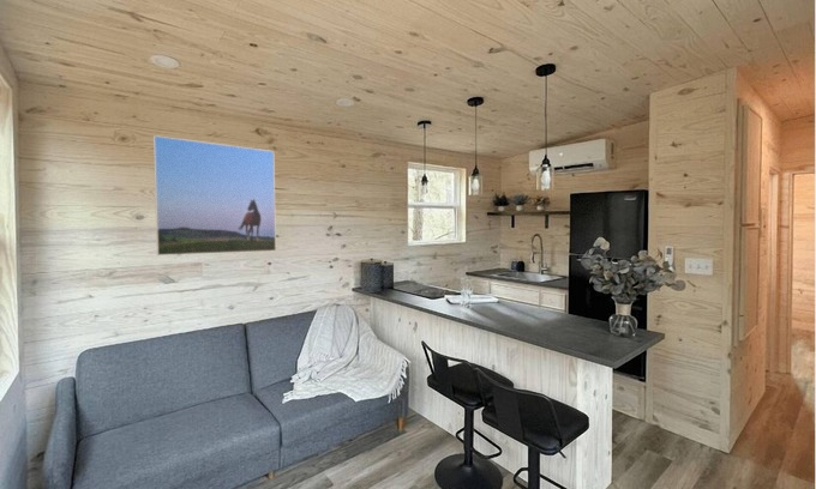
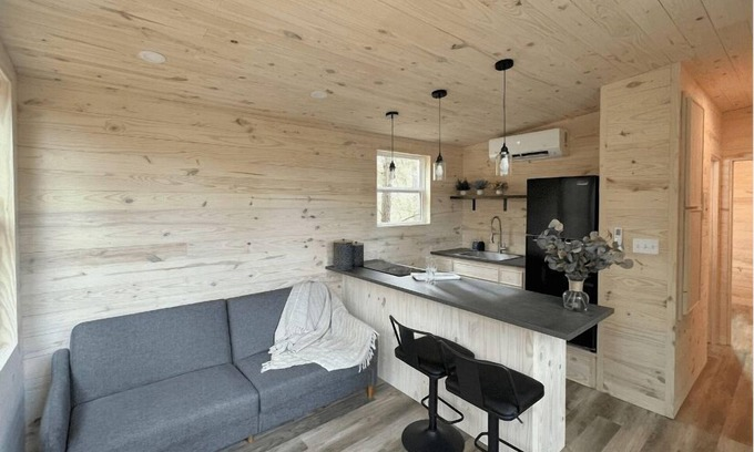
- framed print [152,134,277,256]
